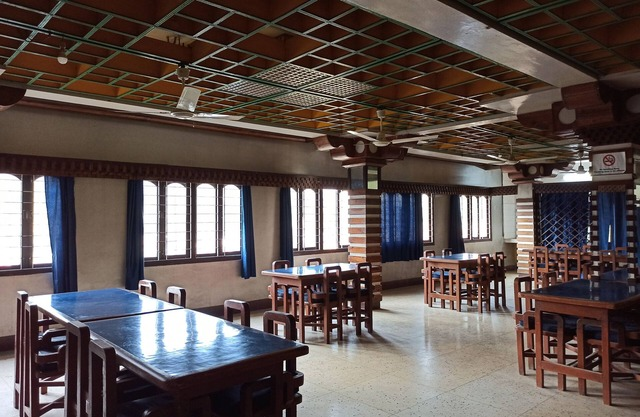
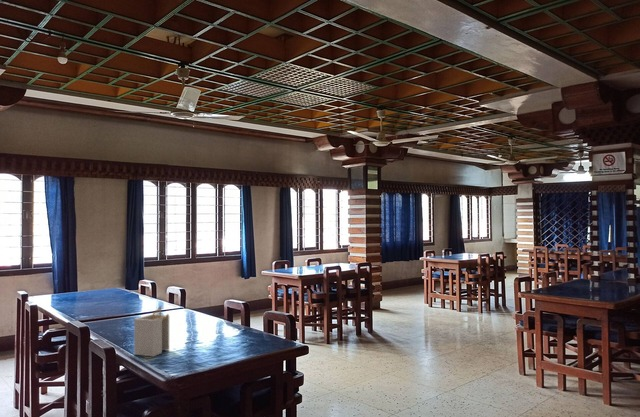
+ utensil holder [133,305,170,358]
